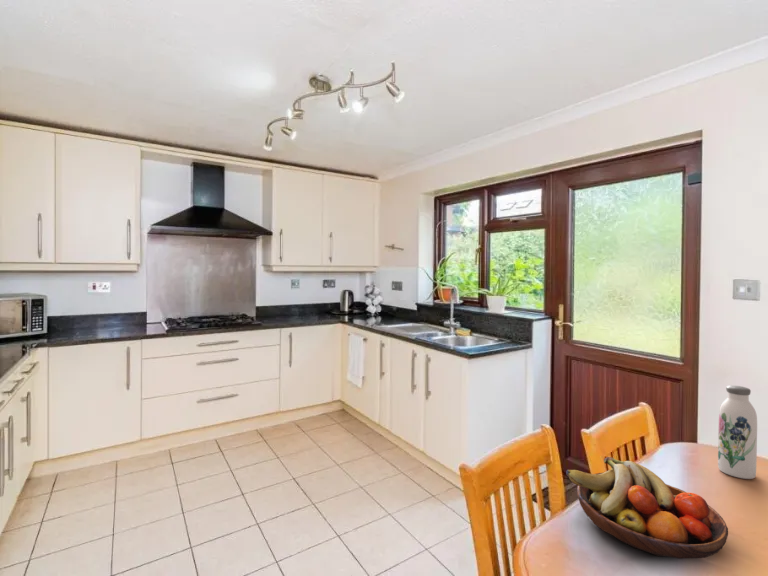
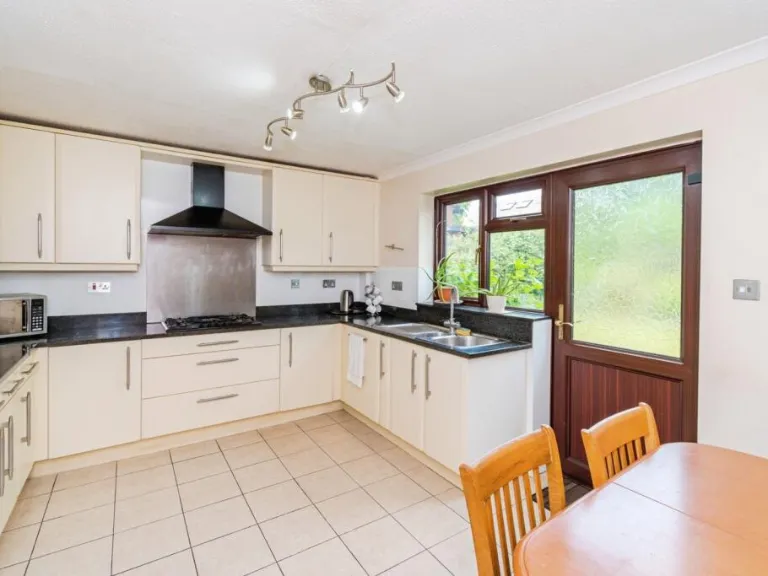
- water bottle [717,385,758,480]
- fruit bowl [565,456,729,560]
